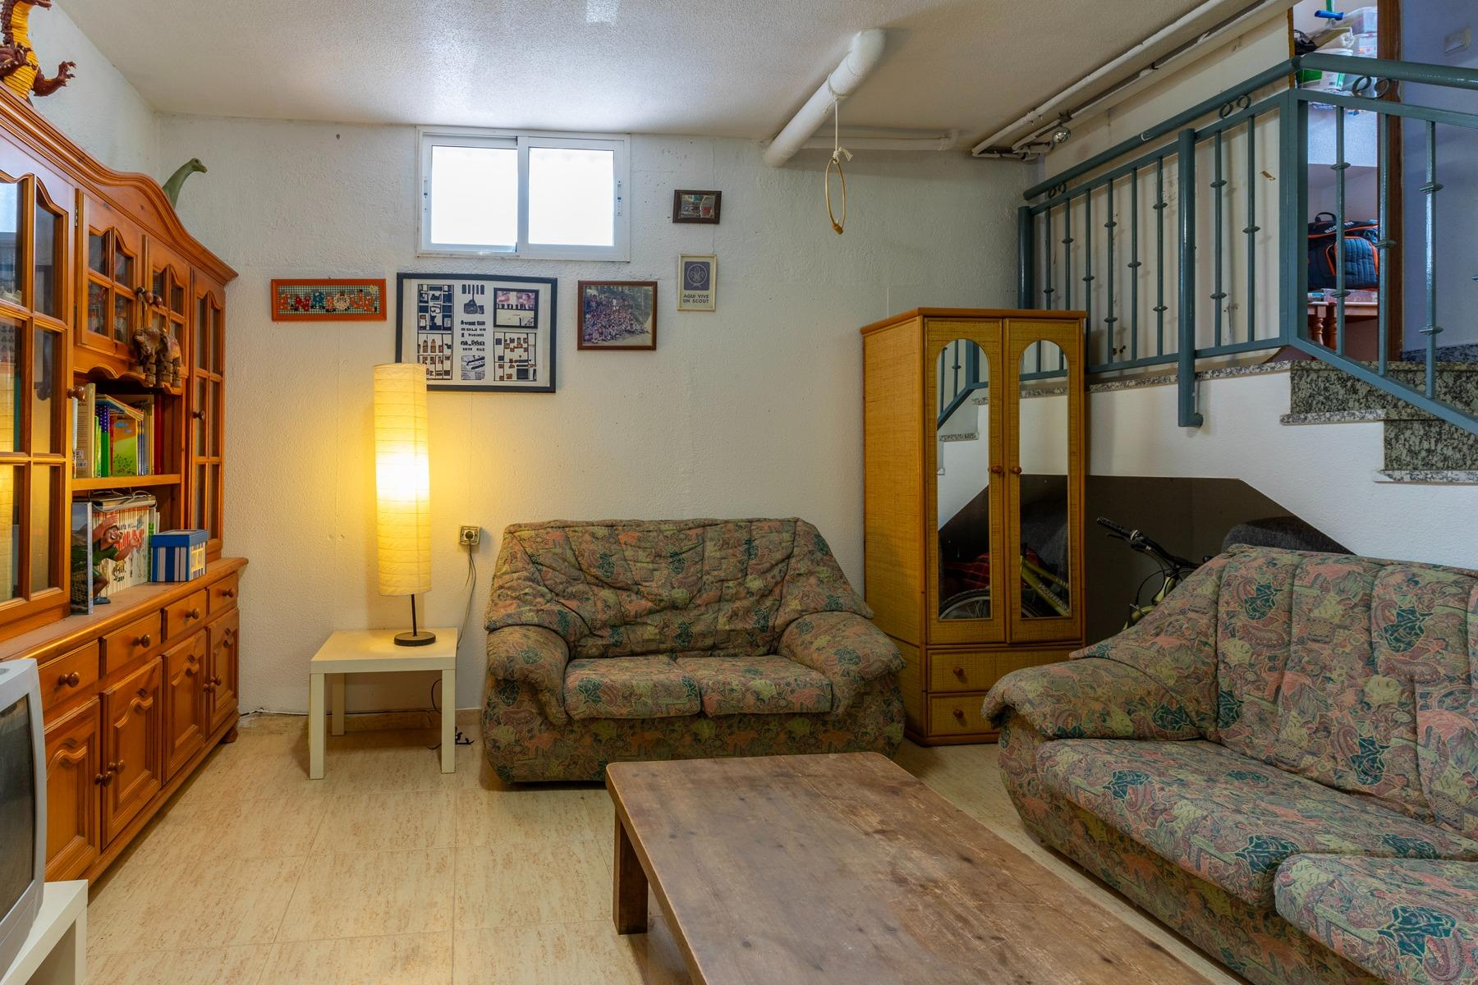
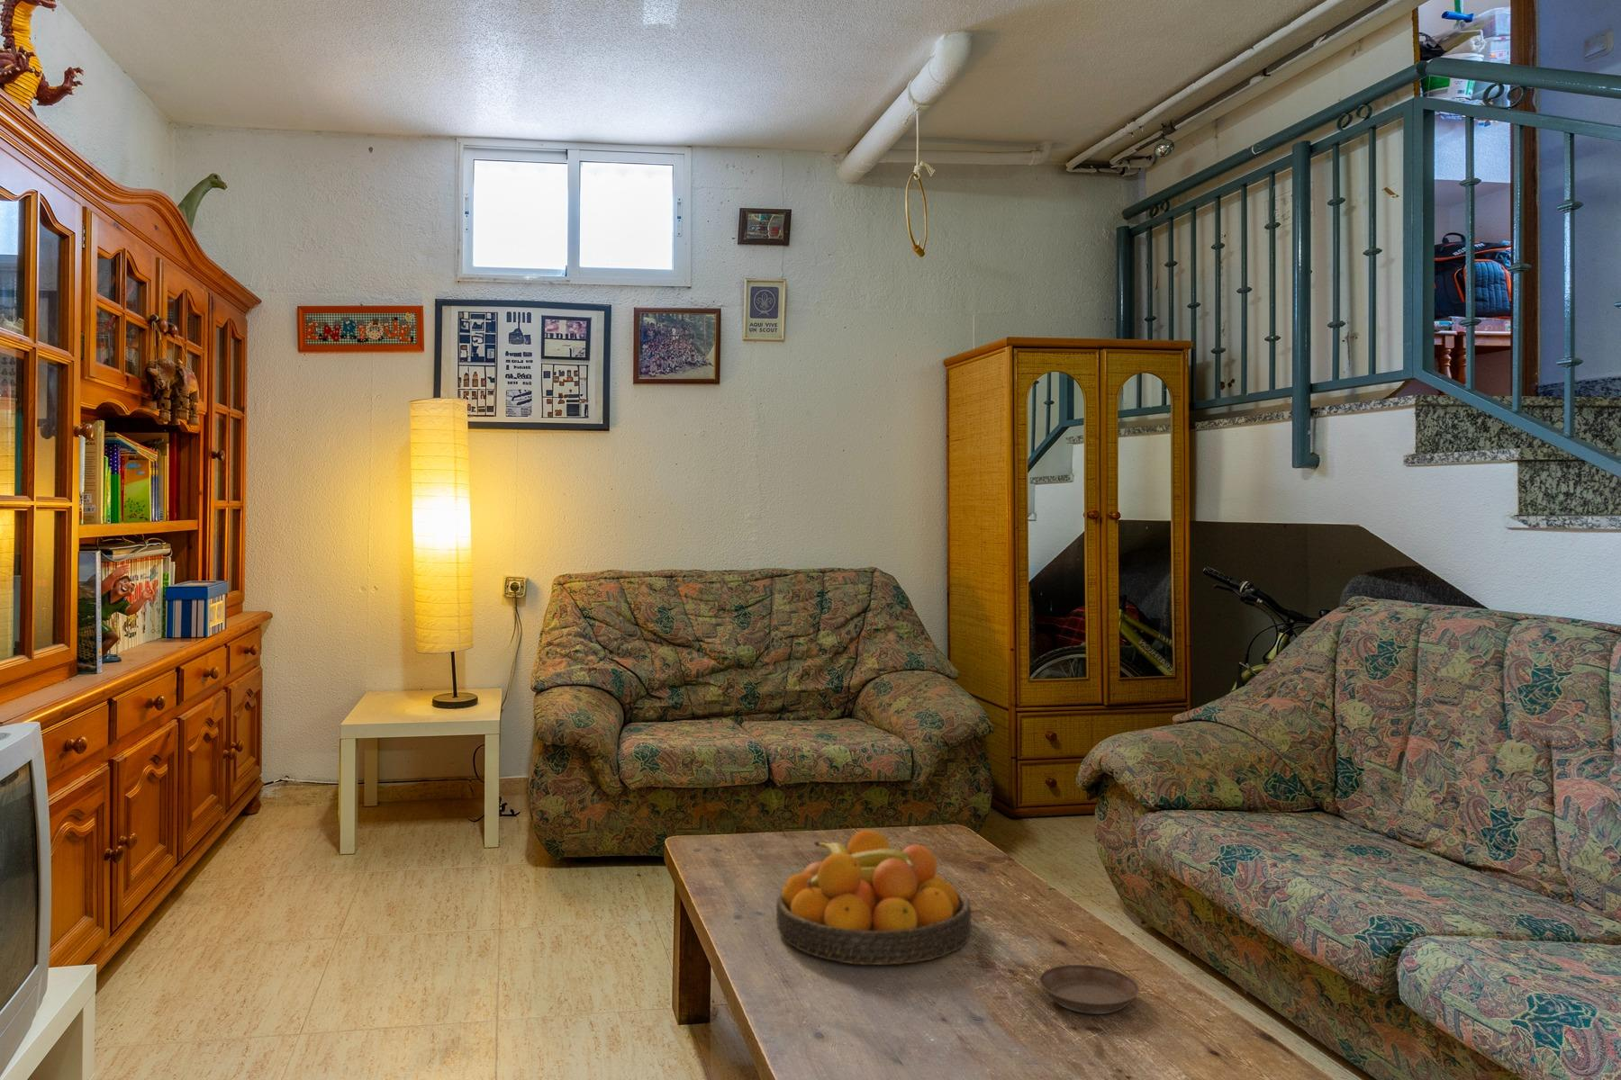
+ fruit bowl [776,828,972,965]
+ saucer [1037,964,1140,1015]
